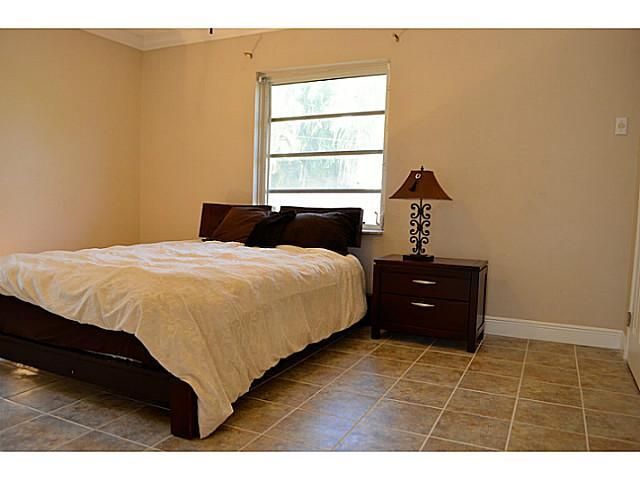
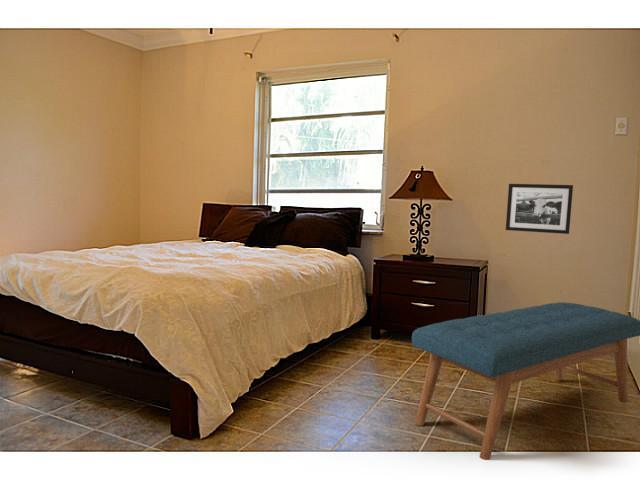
+ bench [411,301,640,461]
+ picture frame [505,183,574,235]
